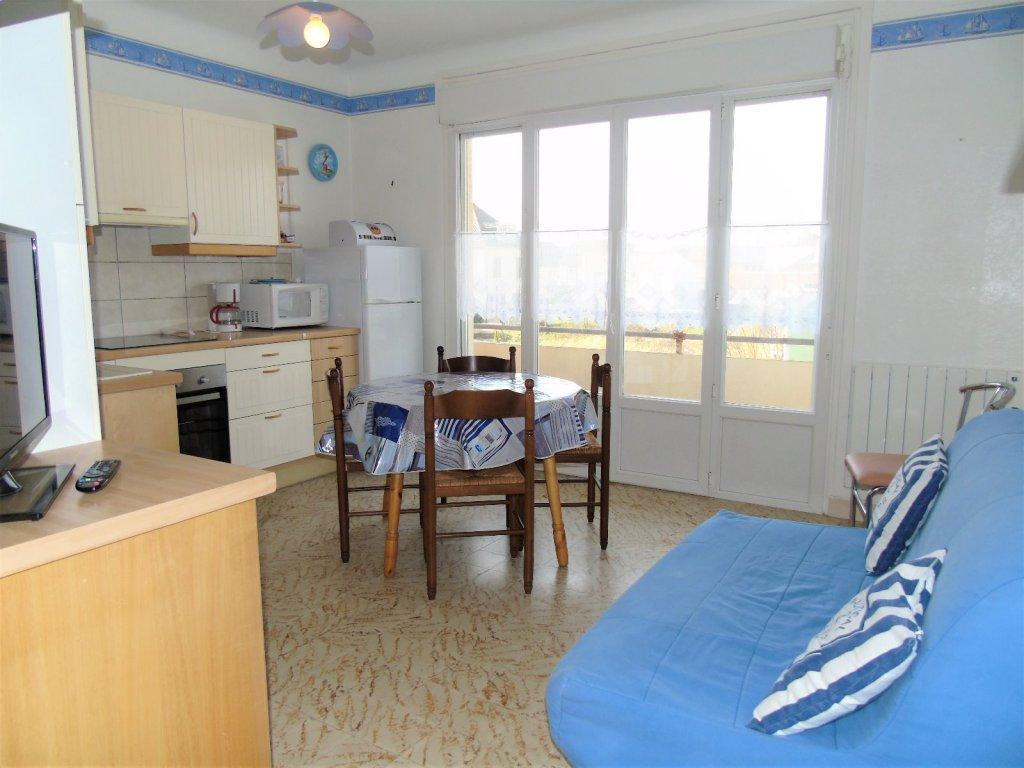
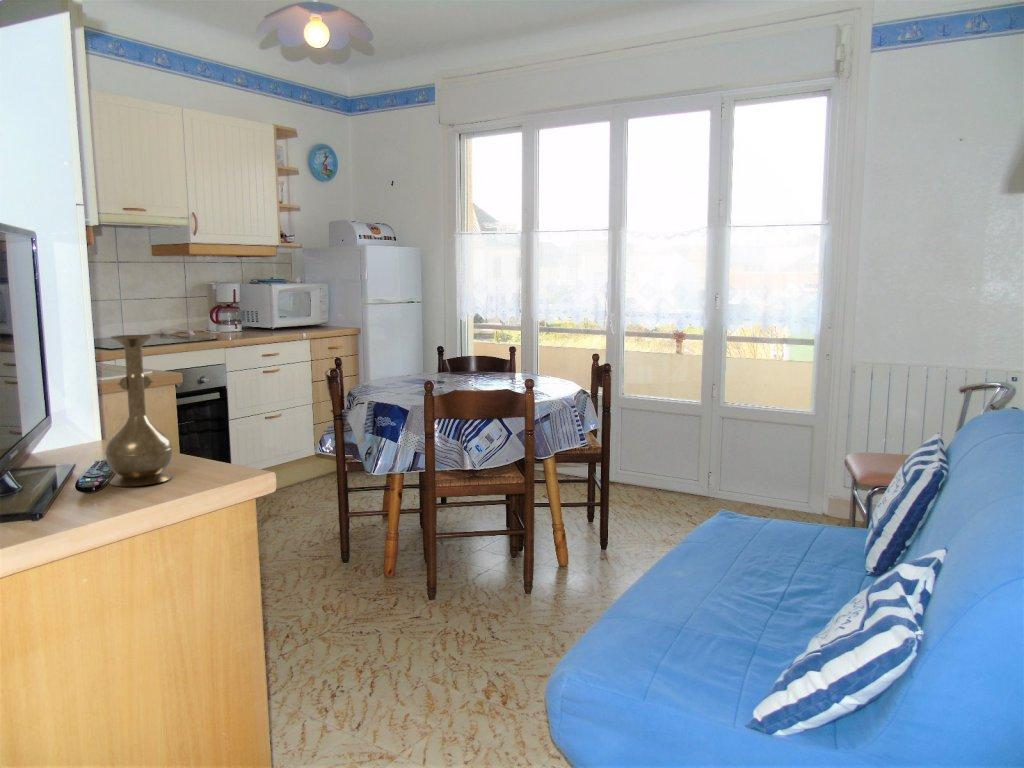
+ vase [104,334,174,487]
